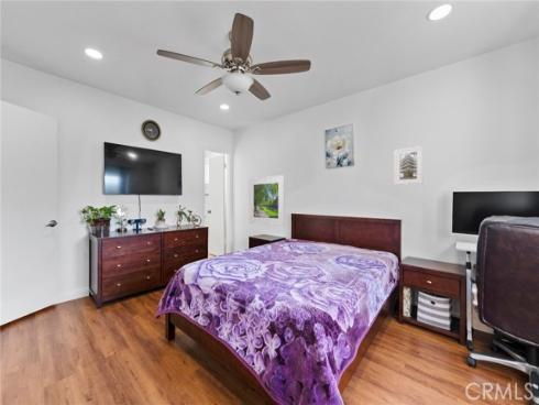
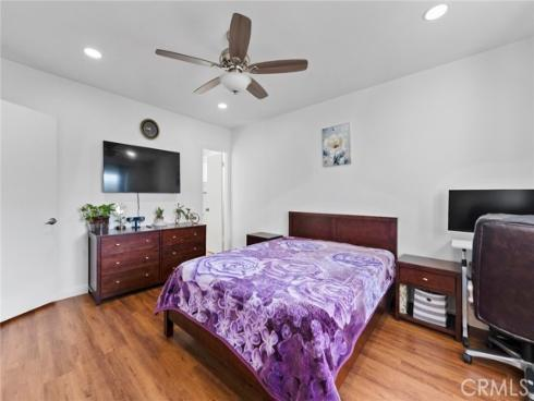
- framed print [248,174,286,227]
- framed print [394,145,424,186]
